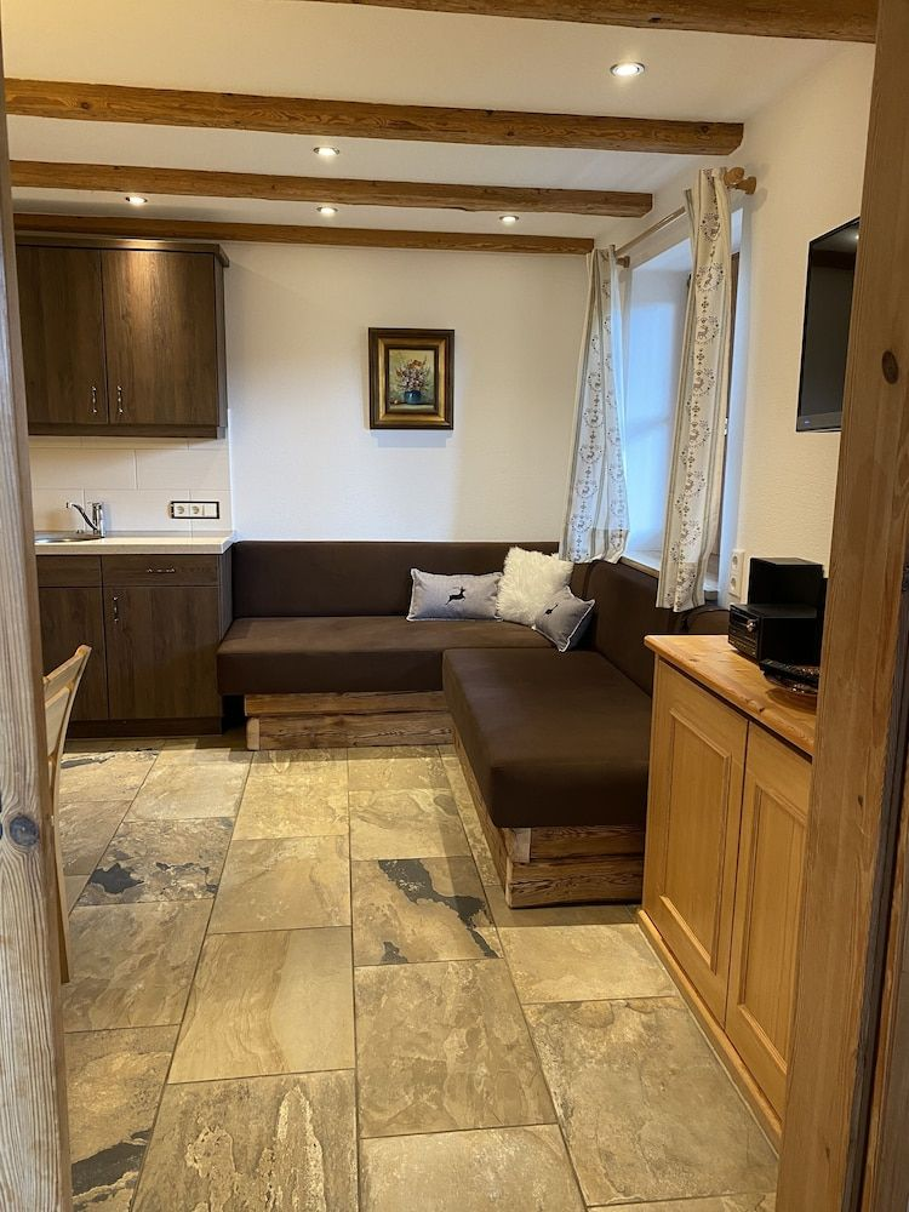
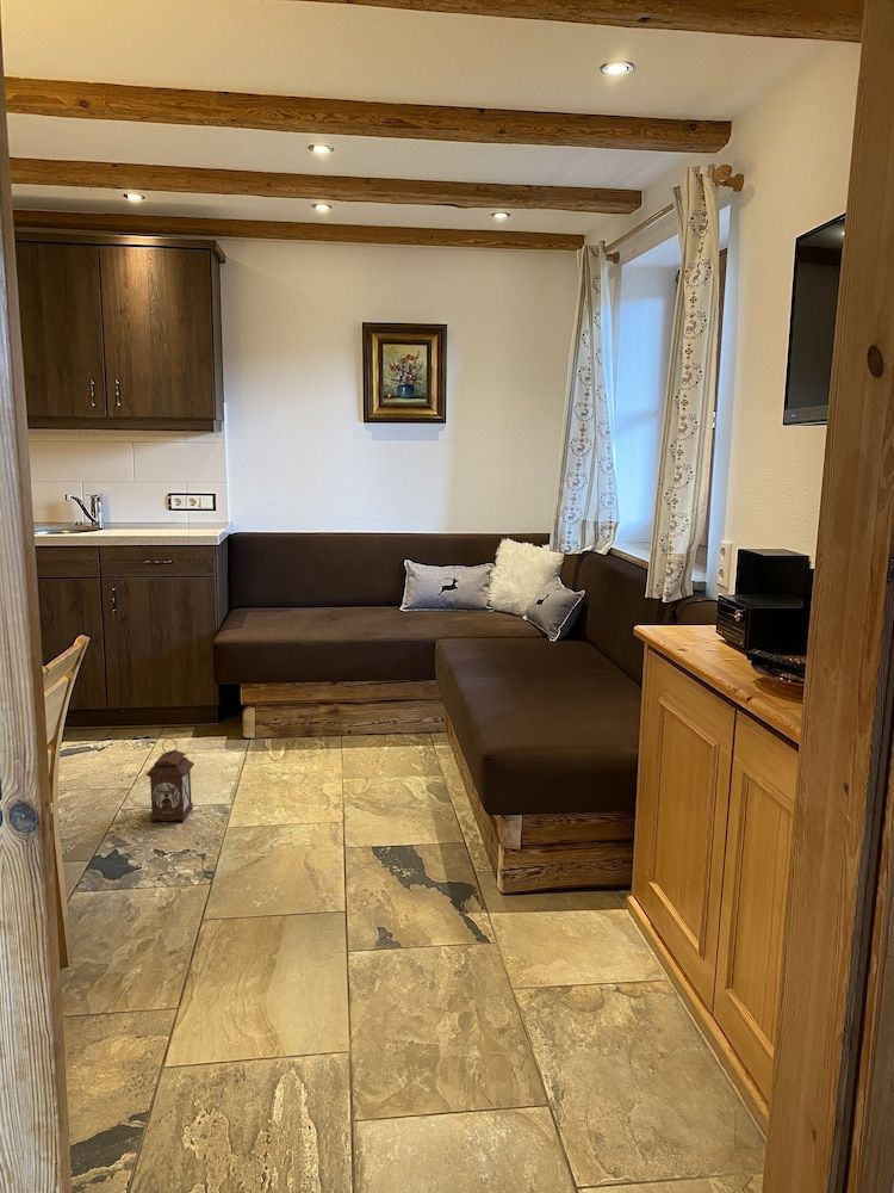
+ lantern [144,737,195,823]
